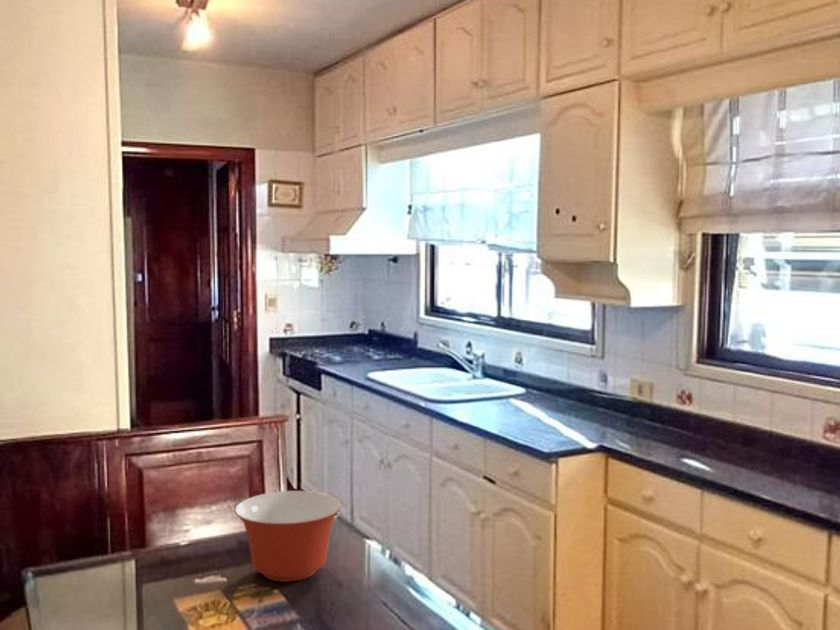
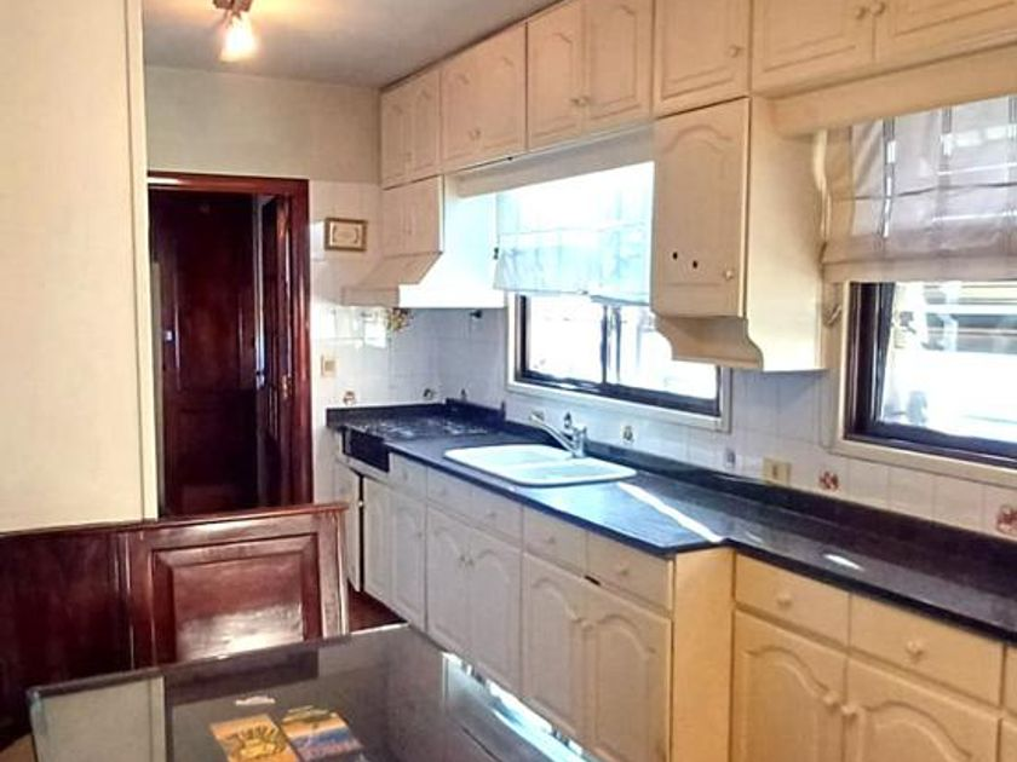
- mixing bowl [234,490,343,583]
